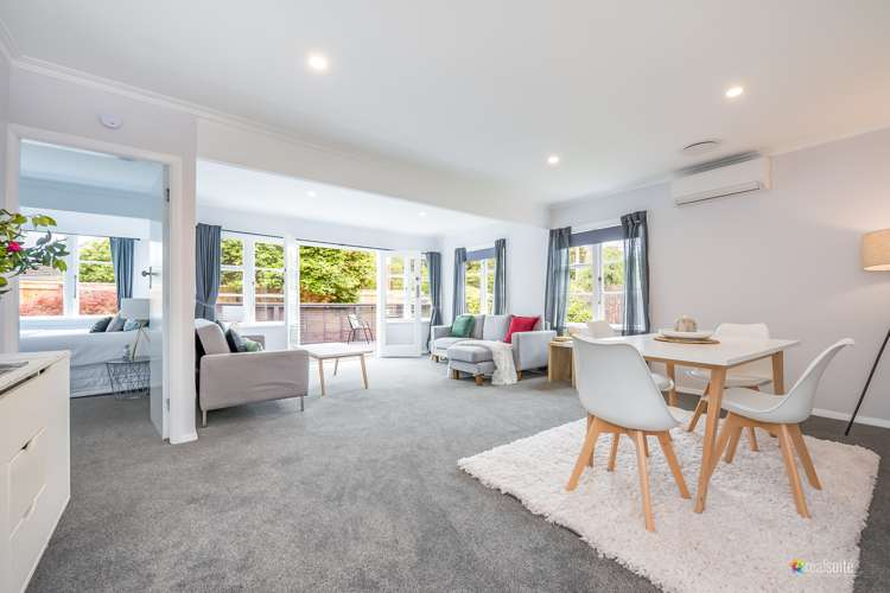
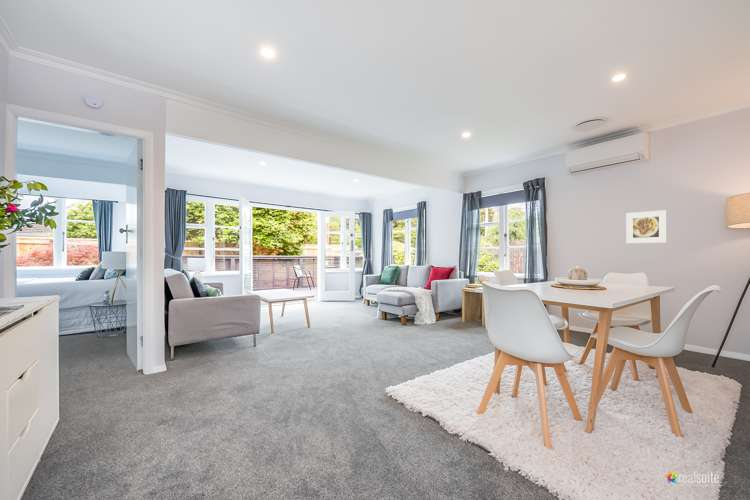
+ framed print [625,209,668,244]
